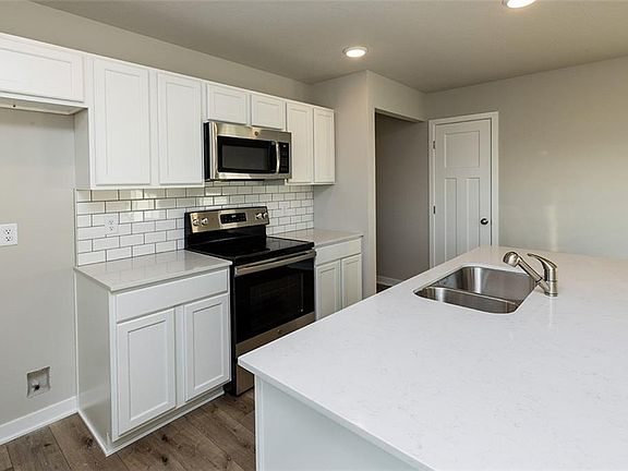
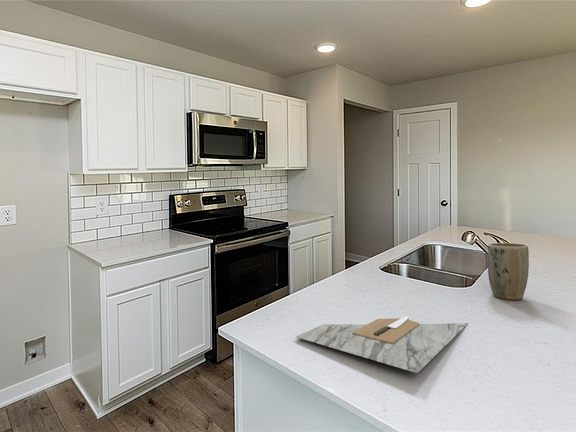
+ cutting board [295,315,469,374]
+ plant pot [487,242,530,301]
